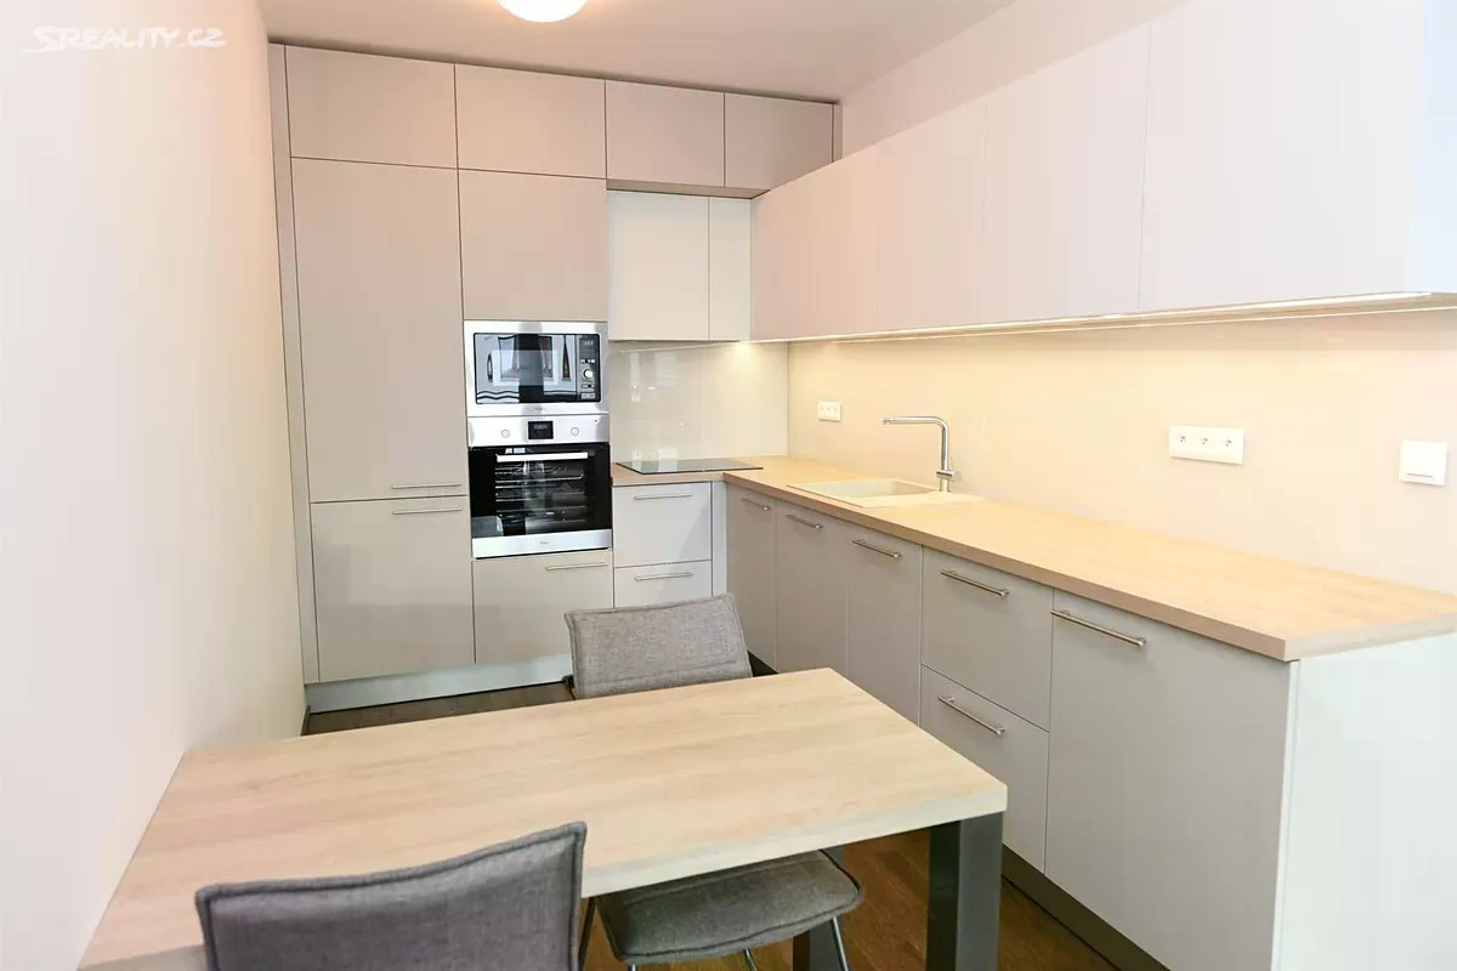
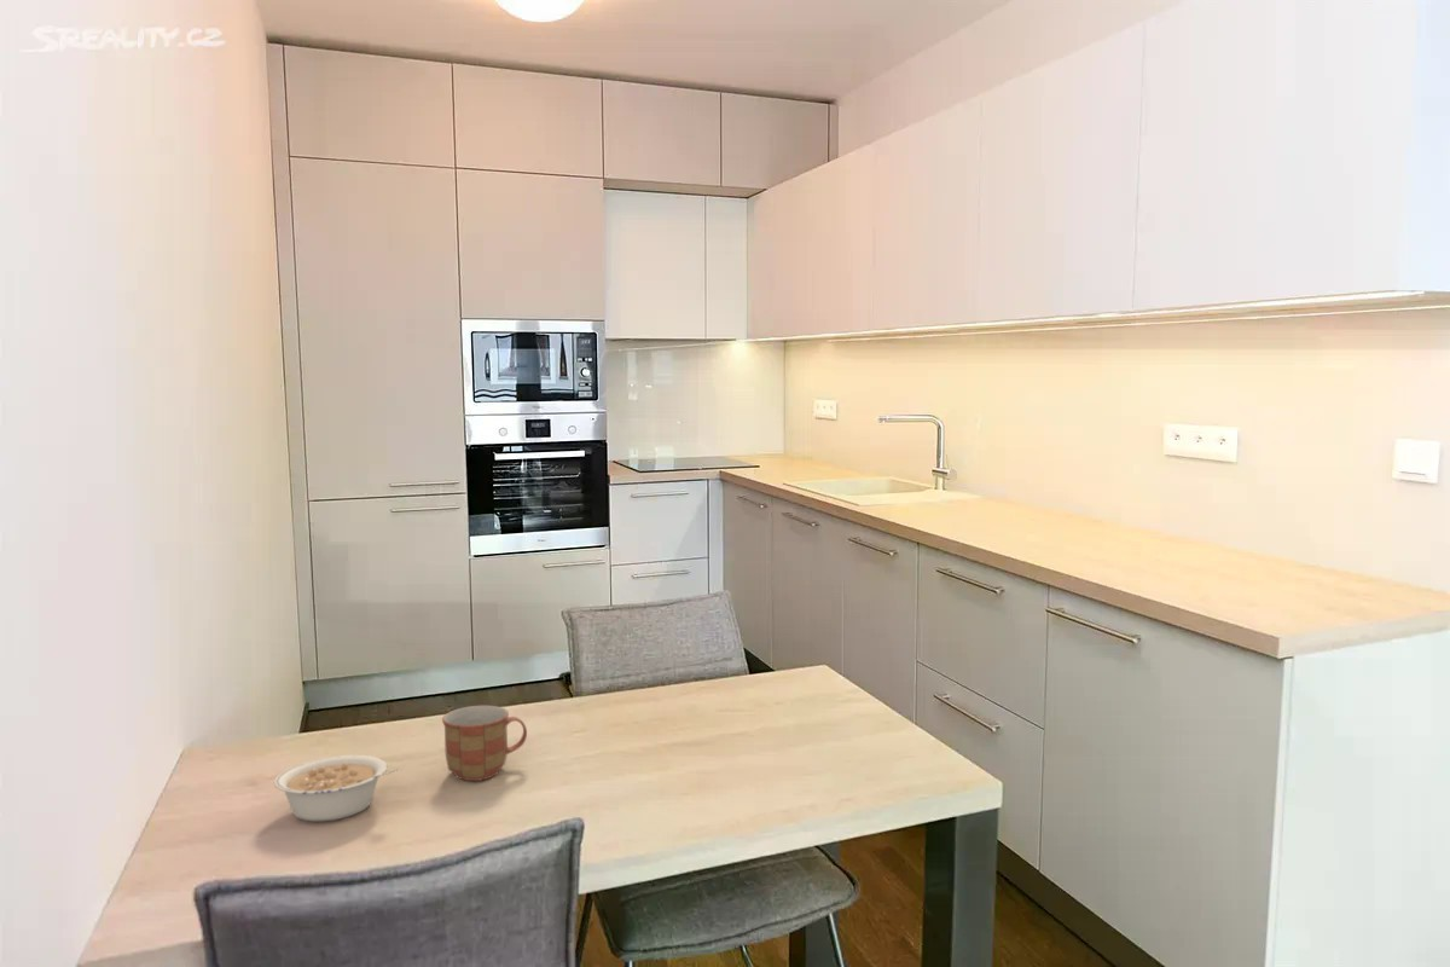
+ legume [273,754,398,823]
+ mug [441,705,528,782]
